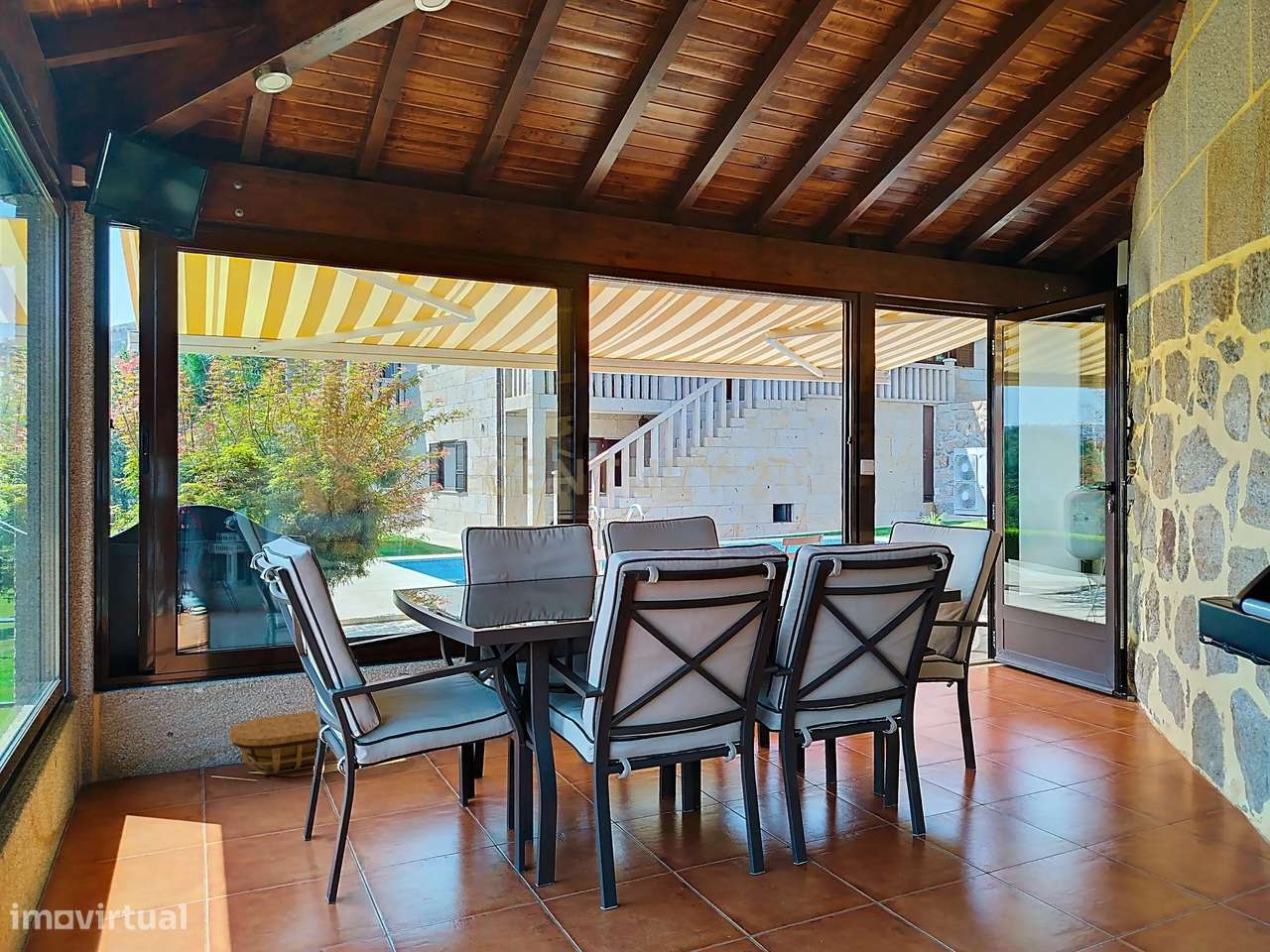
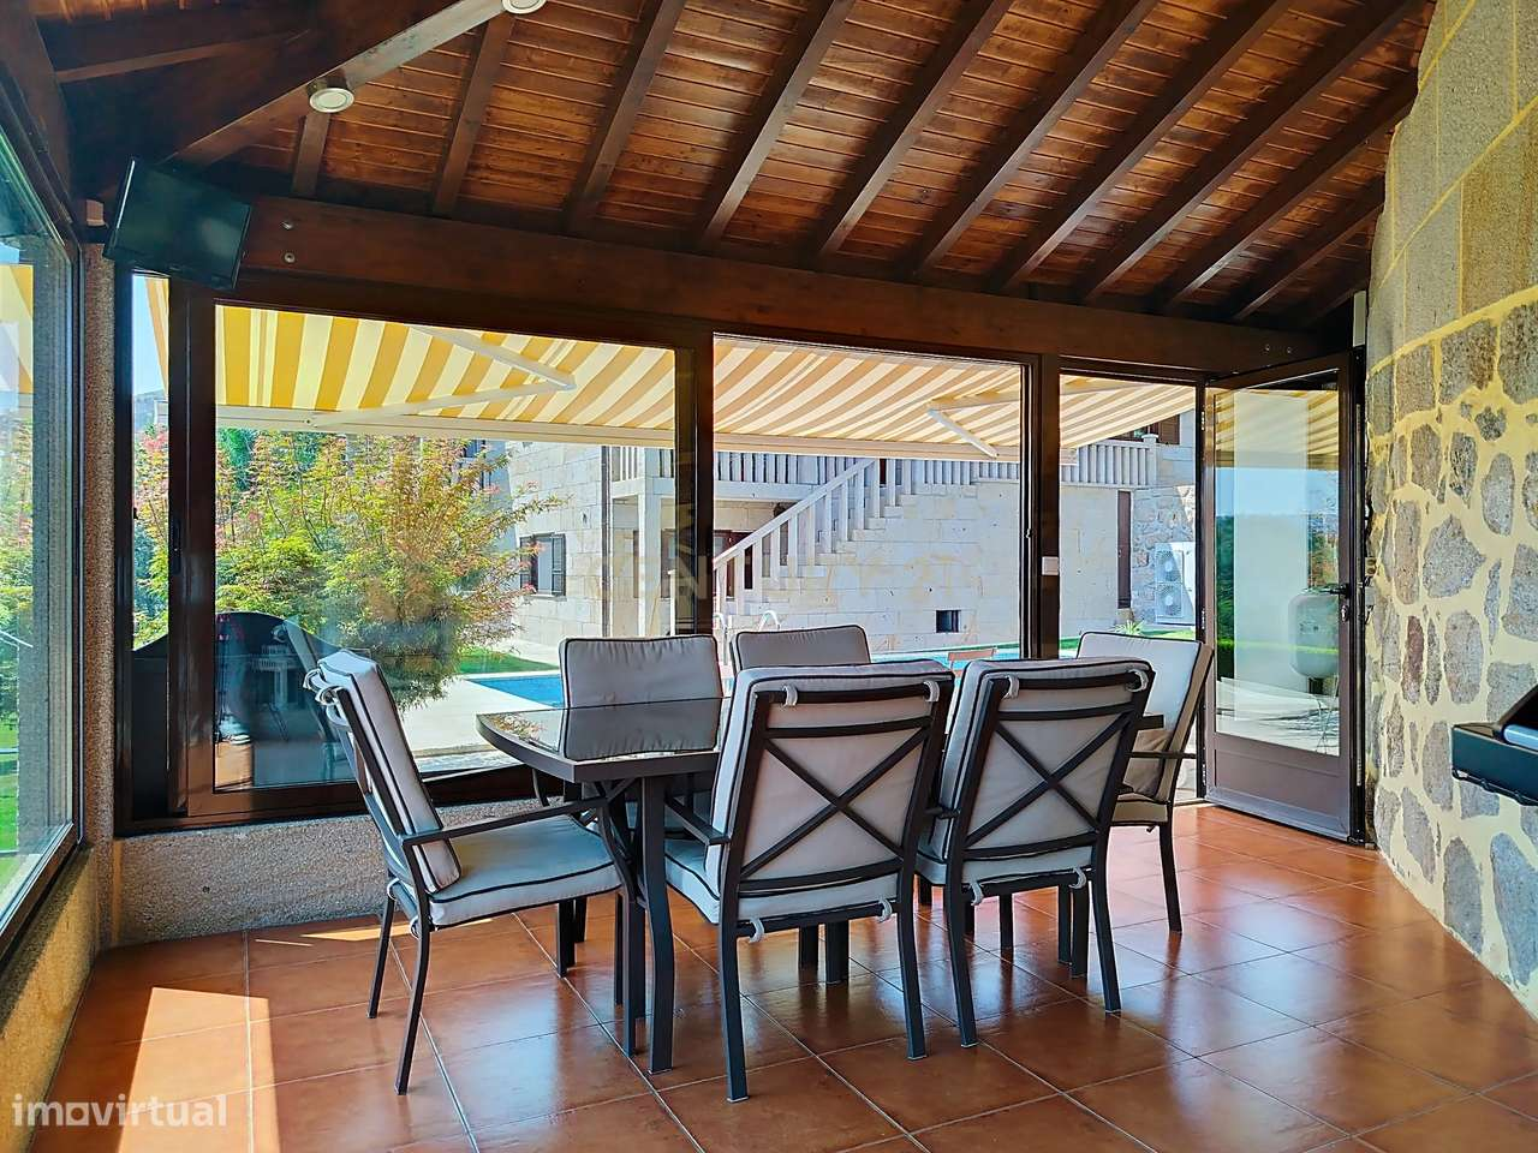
- basket [229,710,335,774]
